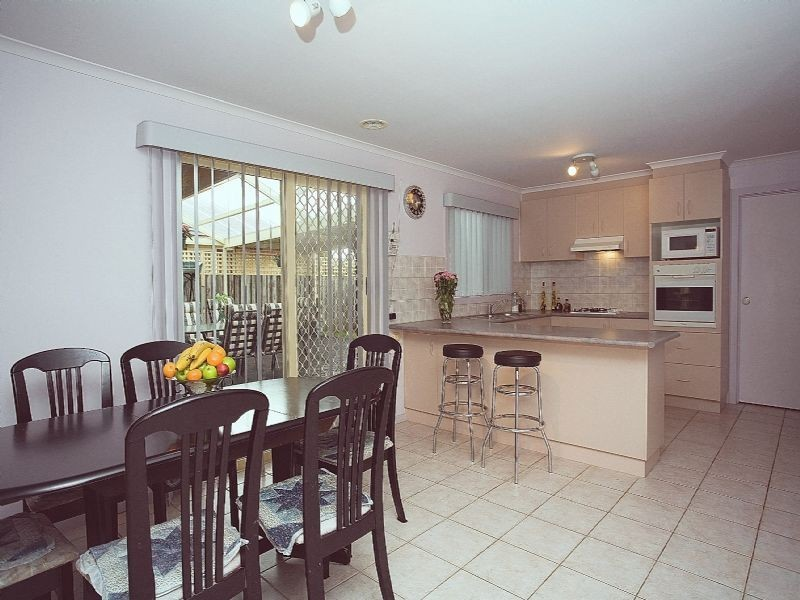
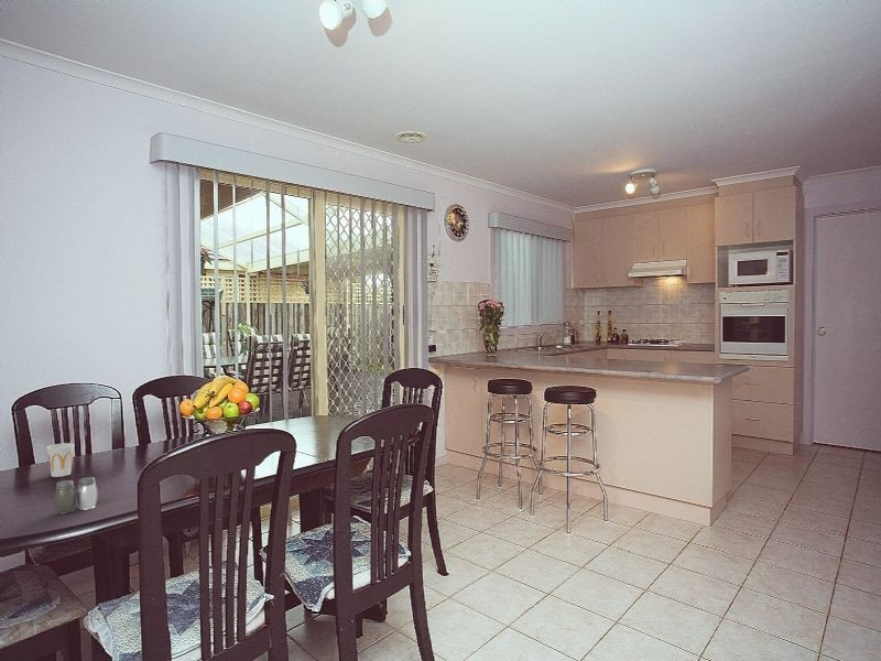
+ cup [45,442,76,478]
+ salt and pepper shaker [53,476,98,514]
